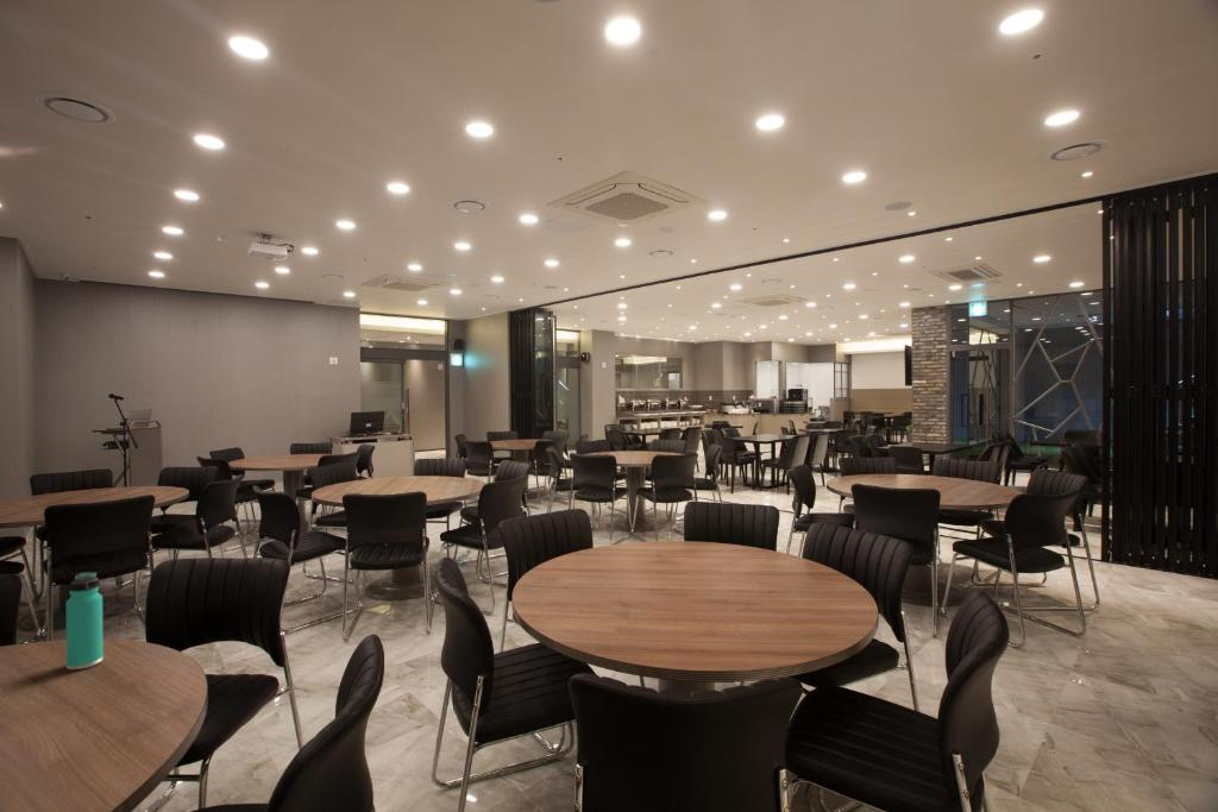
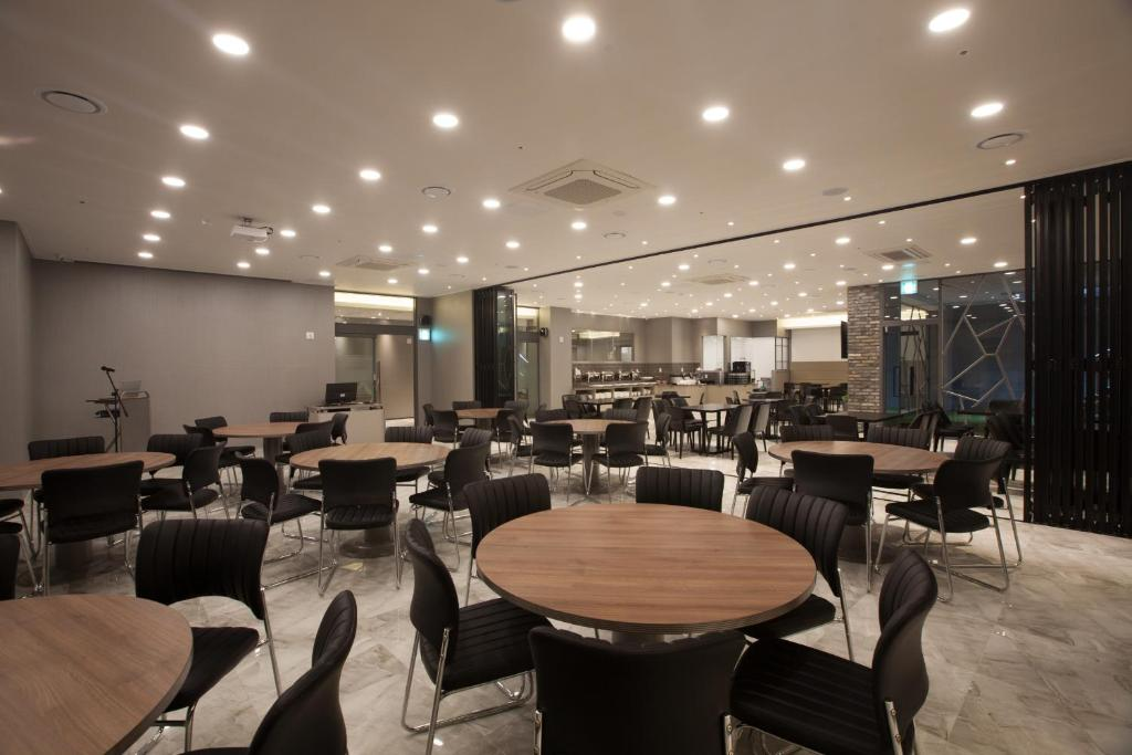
- thermos bottle [64,571,105,671]
